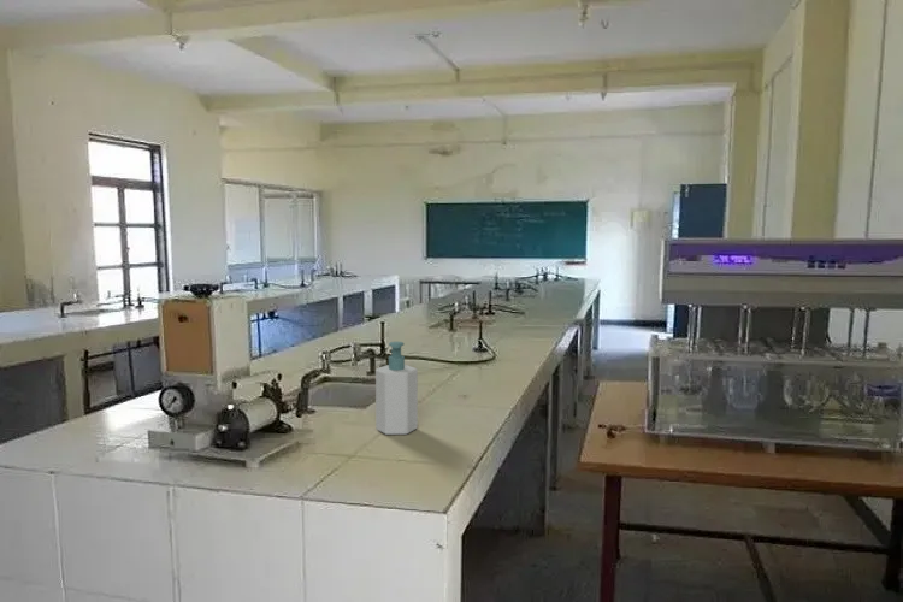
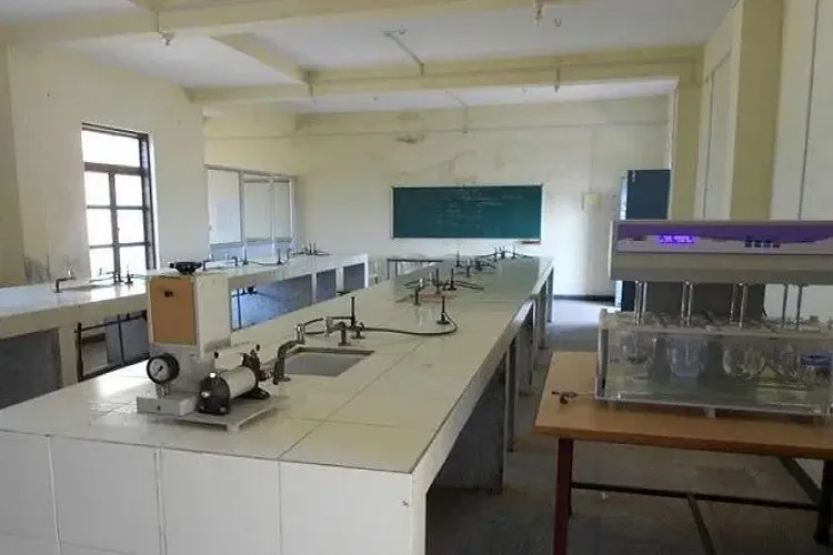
- soap bottle [374,341,419,436]
